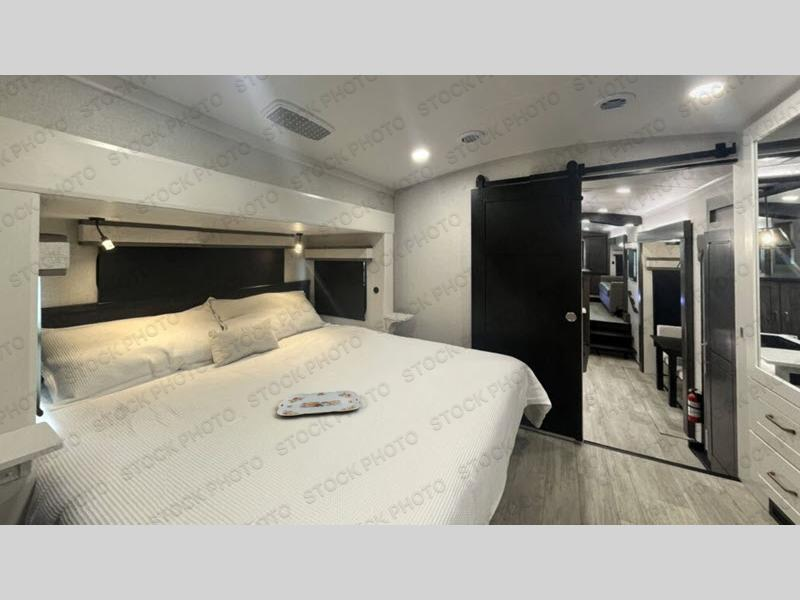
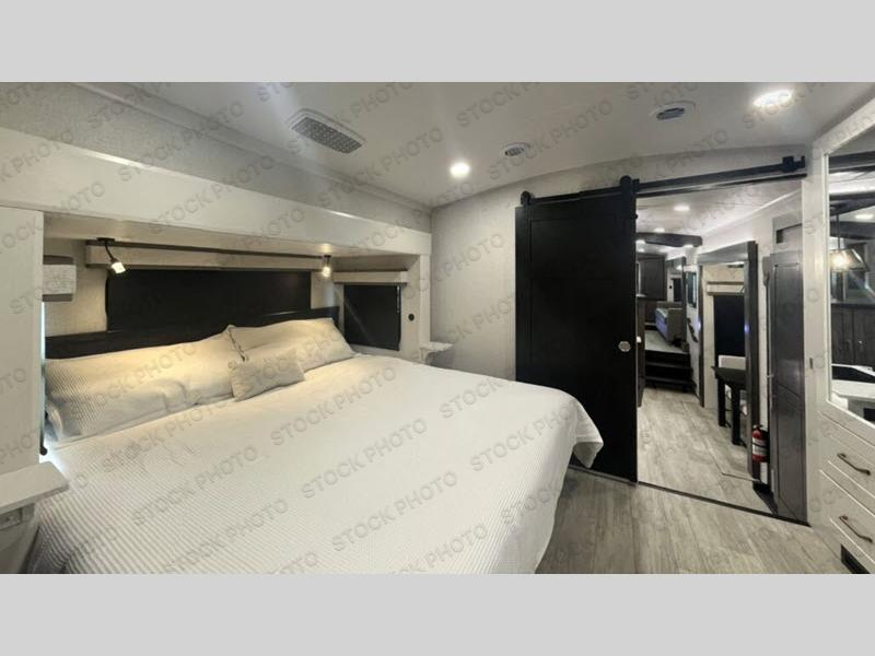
- serving tray [276,390,362,417]
